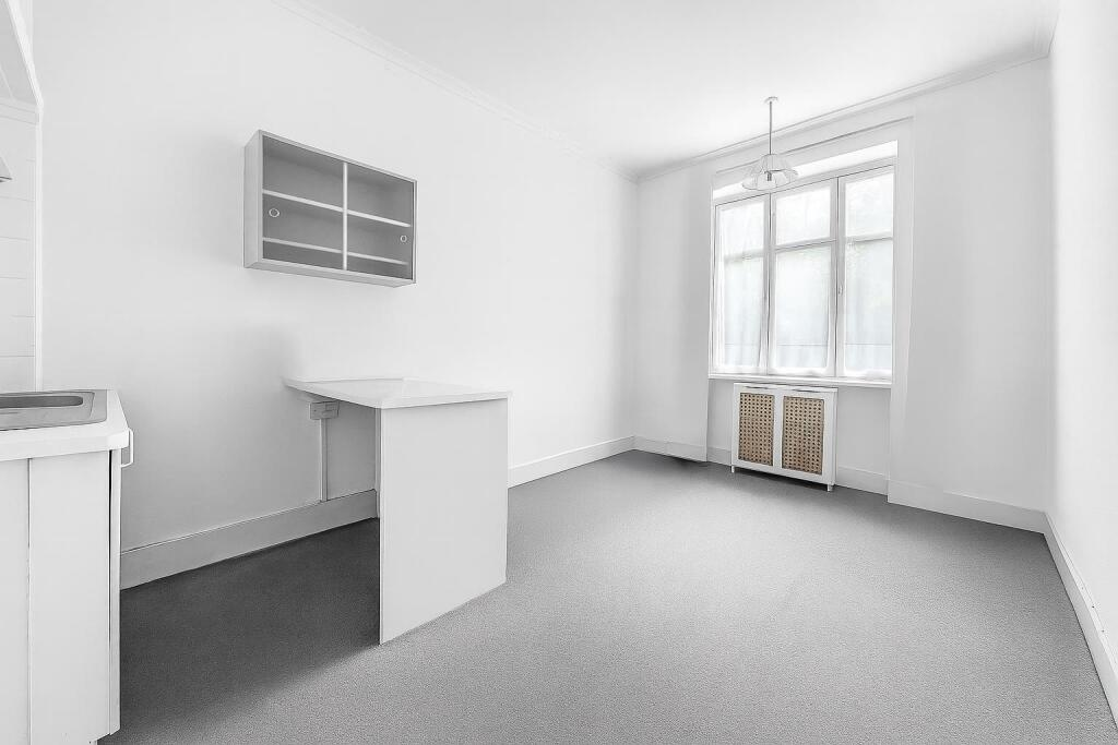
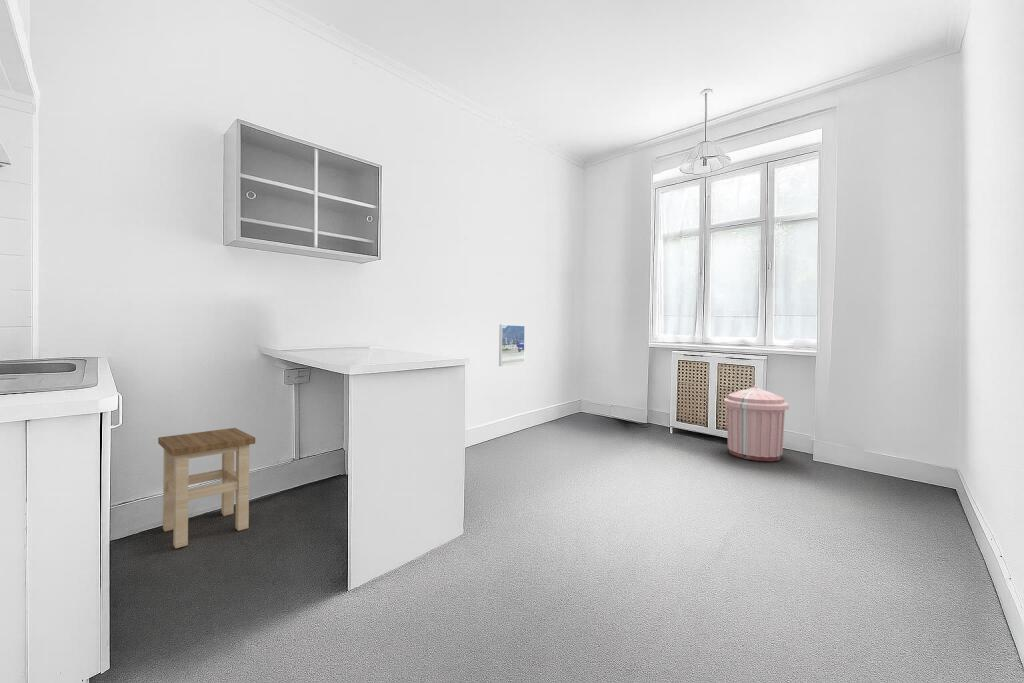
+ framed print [498,324,526,367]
+ stool [157,427,256,549]
+ trash can [723,385,790,462]
